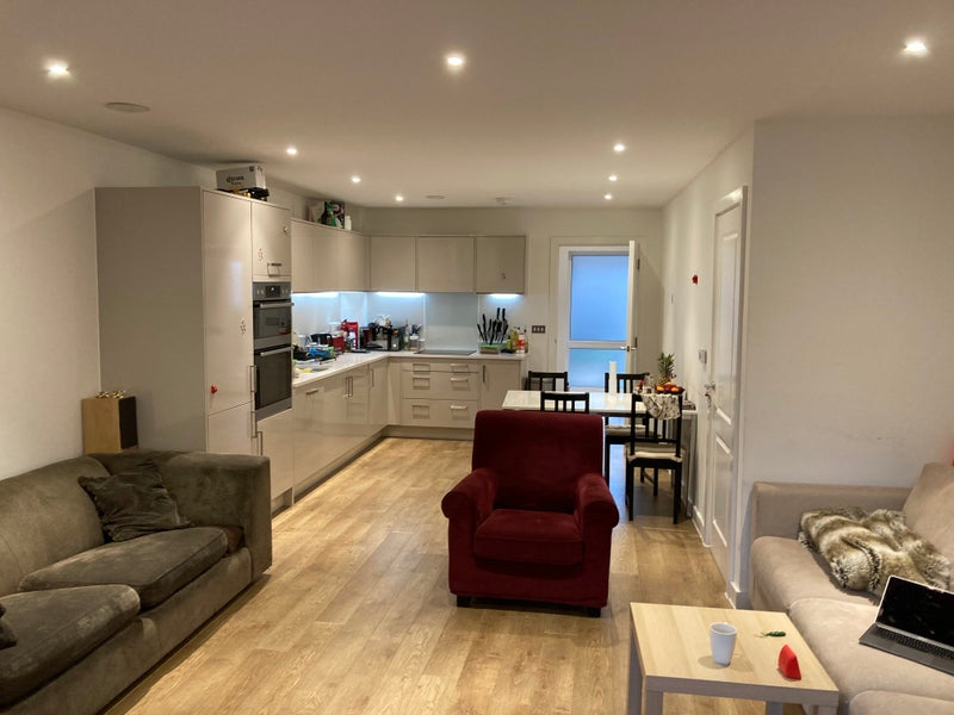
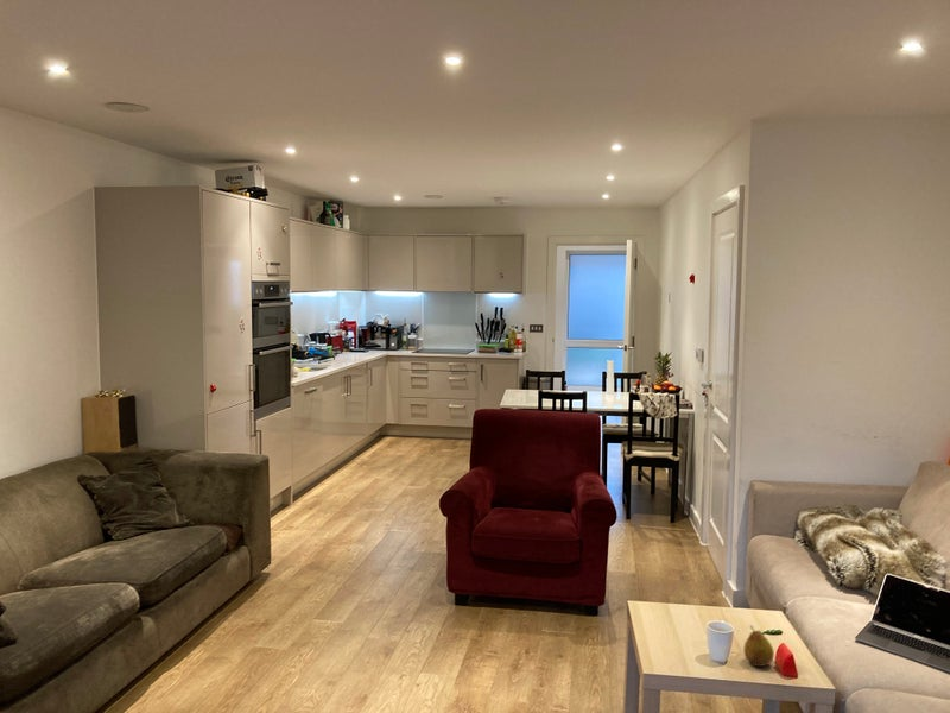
+ fruit [742,625,775,668]
